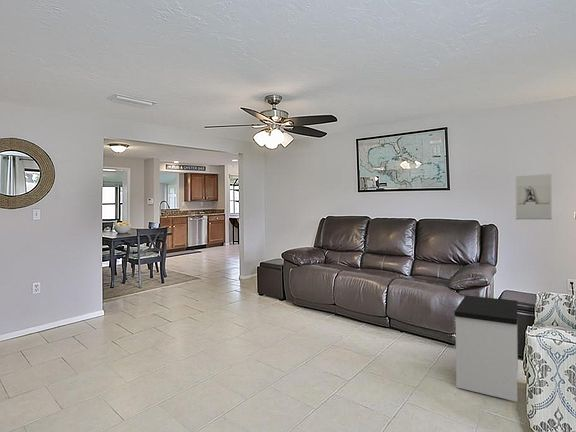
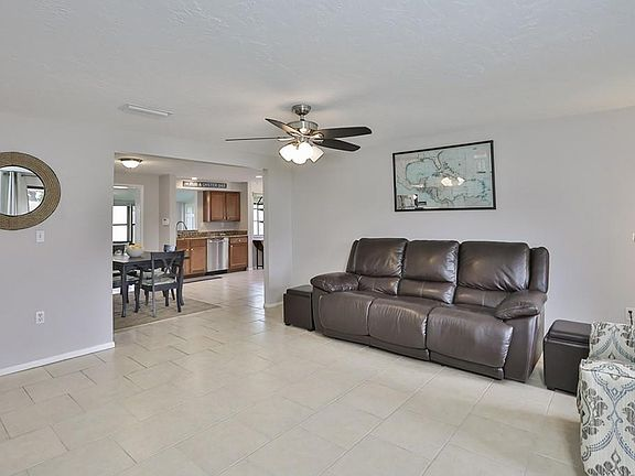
- side table [453,294,519,403]
- wall sculpture [515,173,553,220]
